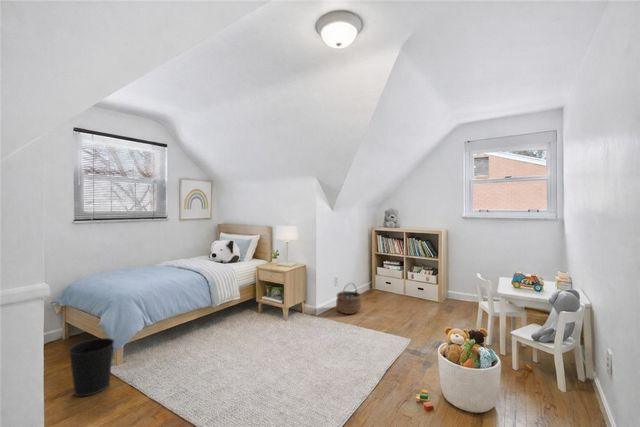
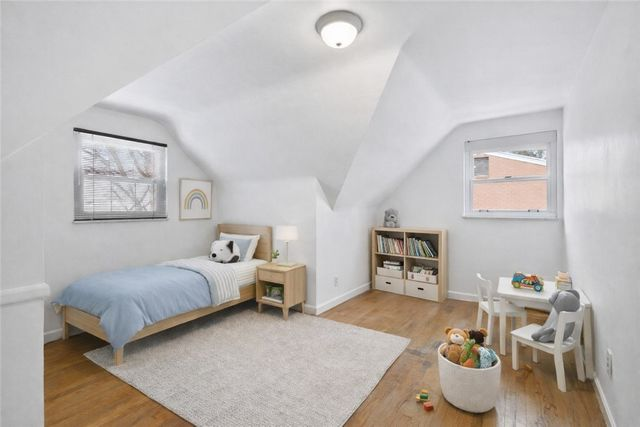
- wastebasket [67,337,115,397]
- wicker basket [335,282,363,315]
